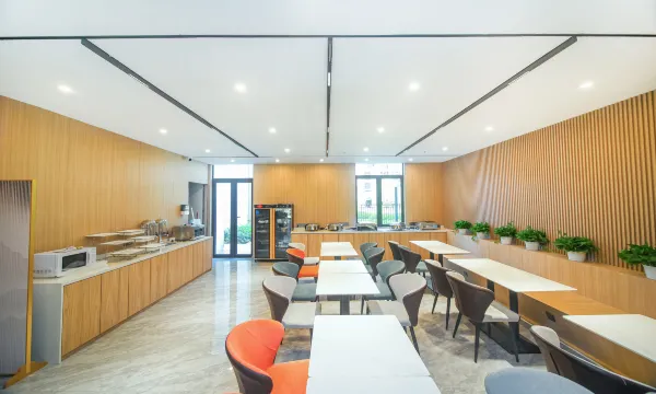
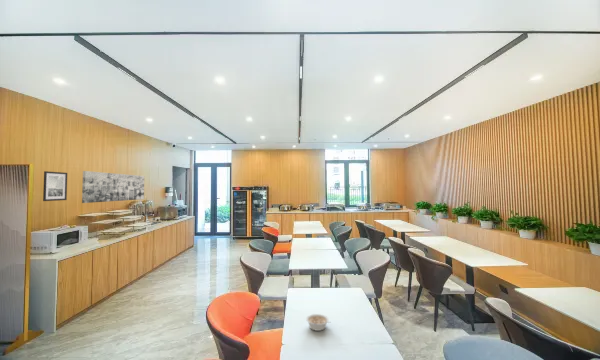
+ legume [305,313,331,332]
+ wall art [81,170,145,204]
+ wall art [42,170,68,202]
